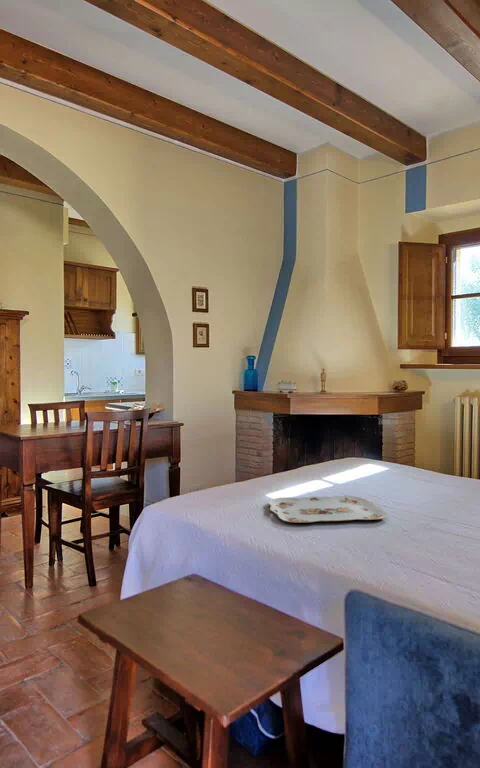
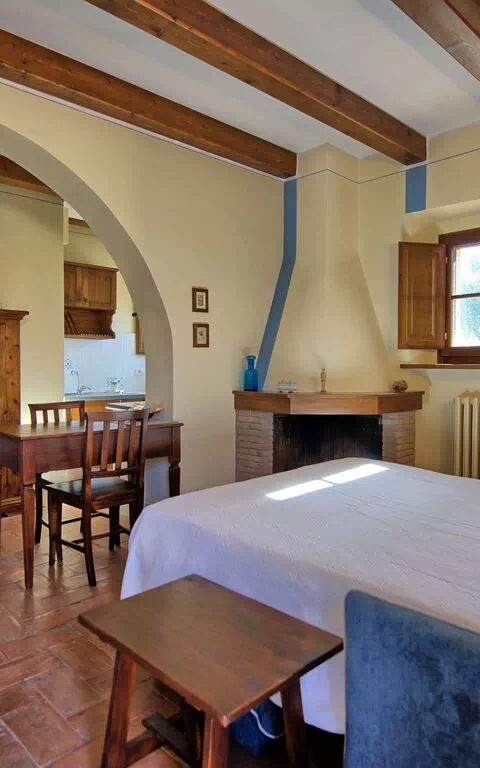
- serving tray [268,495,389,524]
